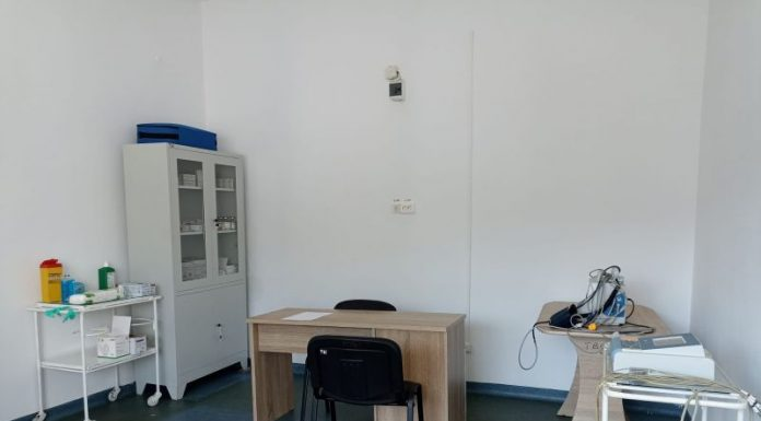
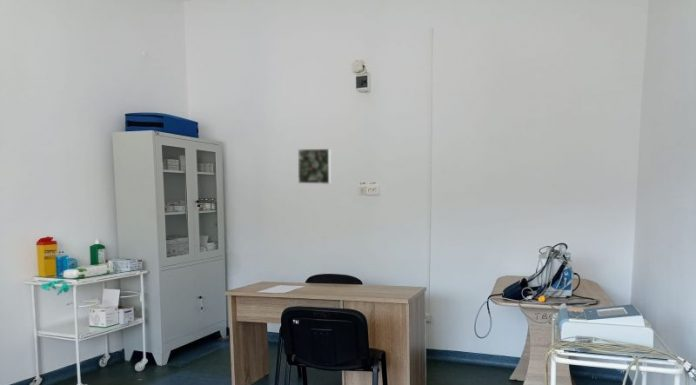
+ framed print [297,148,332,185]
